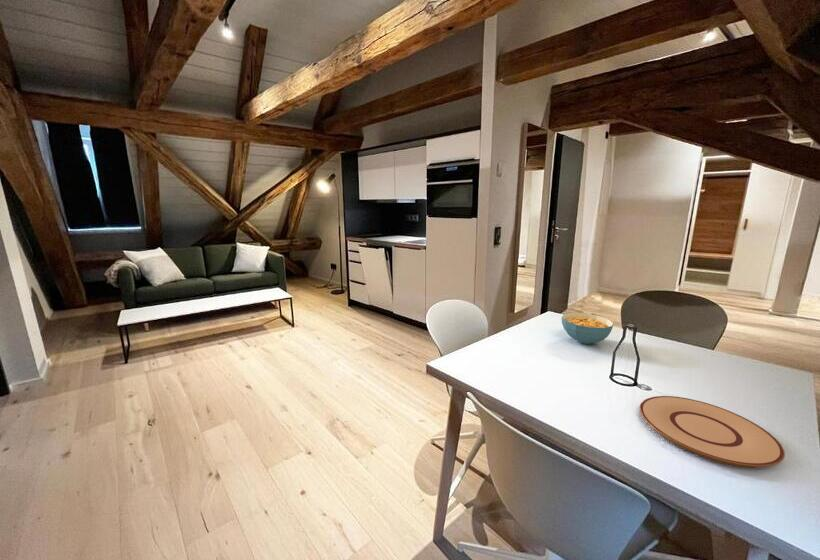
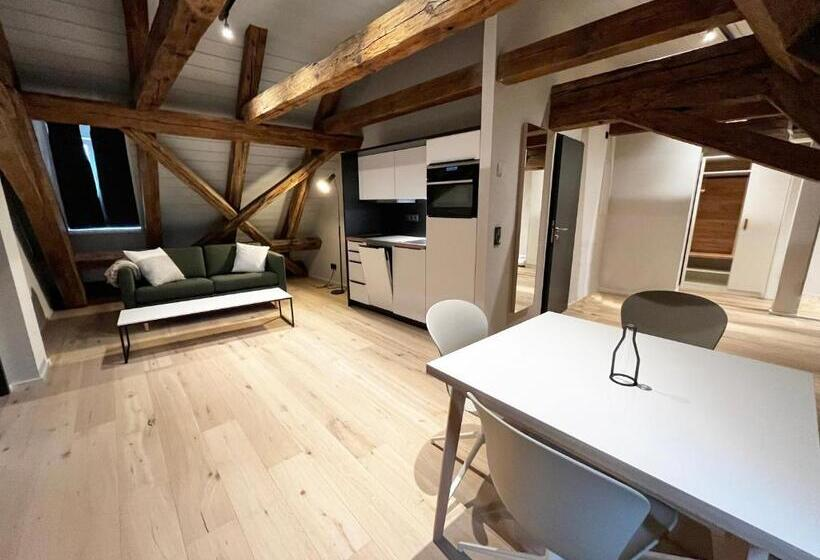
- plate [639,395,786,468]
- cereal bowl [561,312,615,345]
